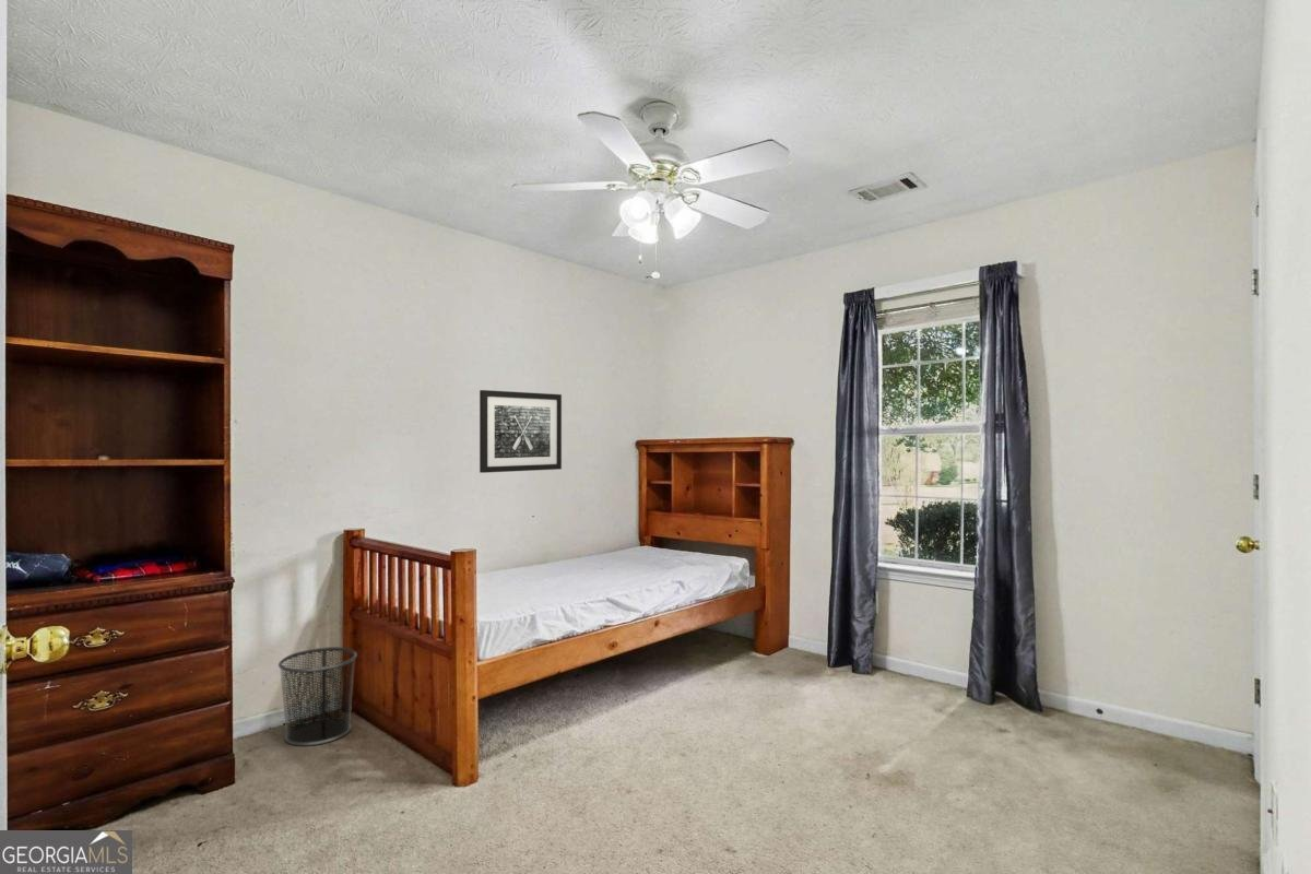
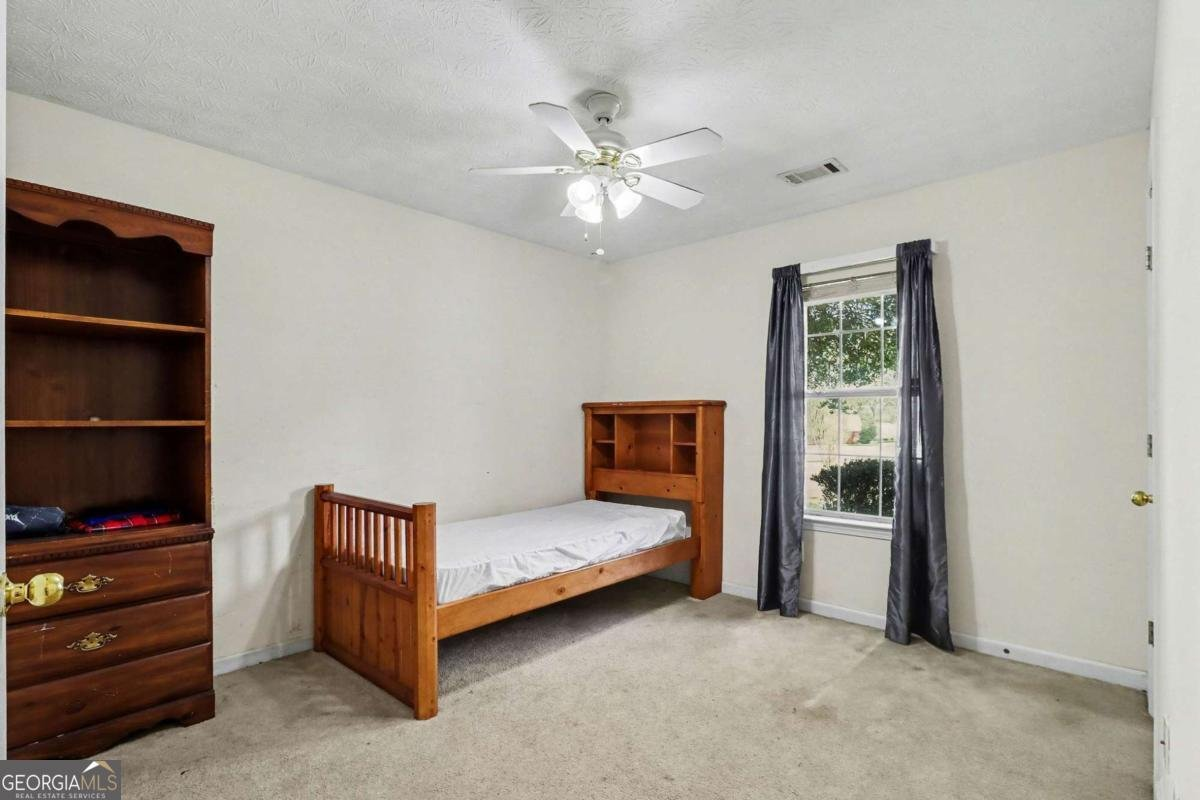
- waste bin [277,646,358,747]
- wall art [479,389,563,474]
